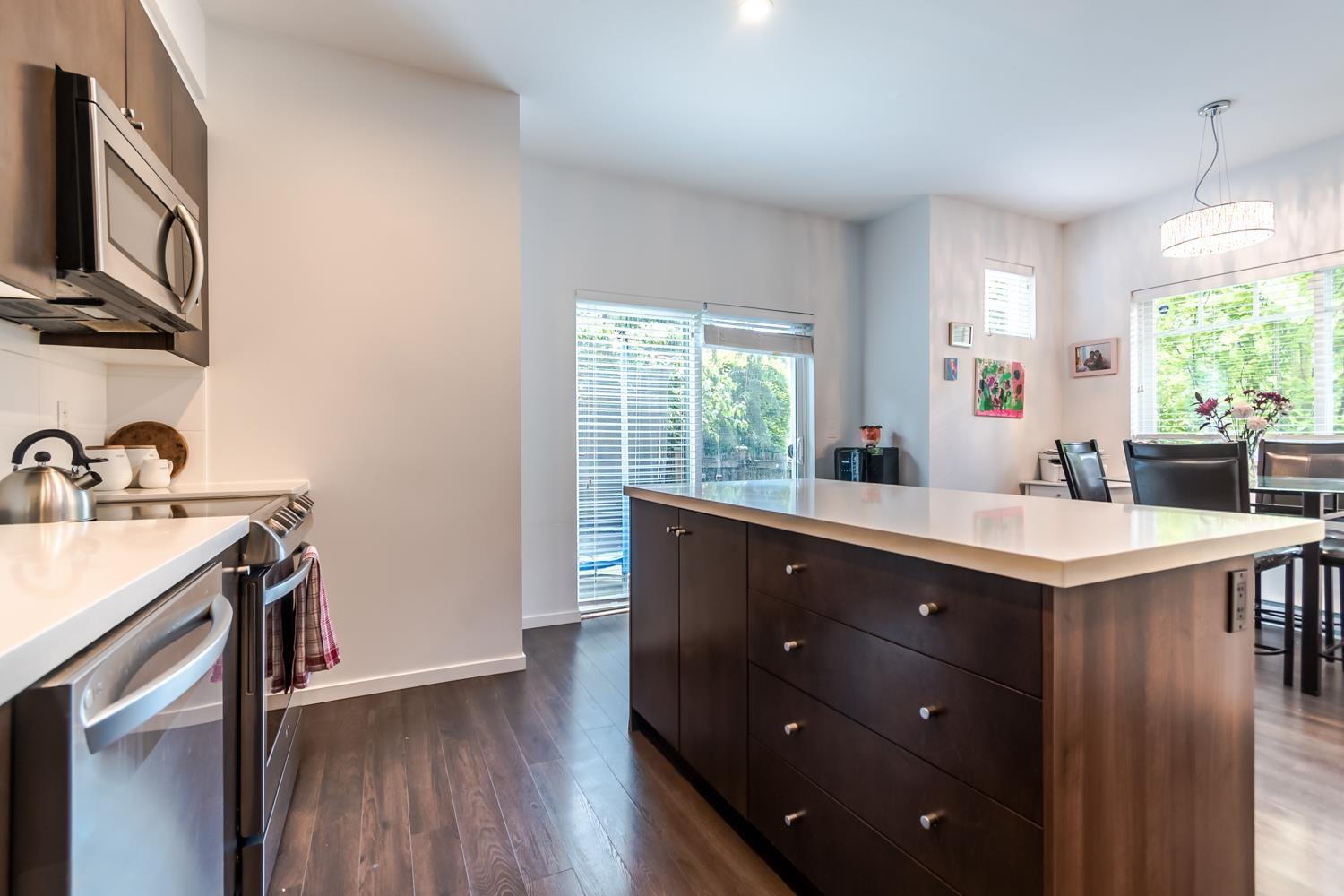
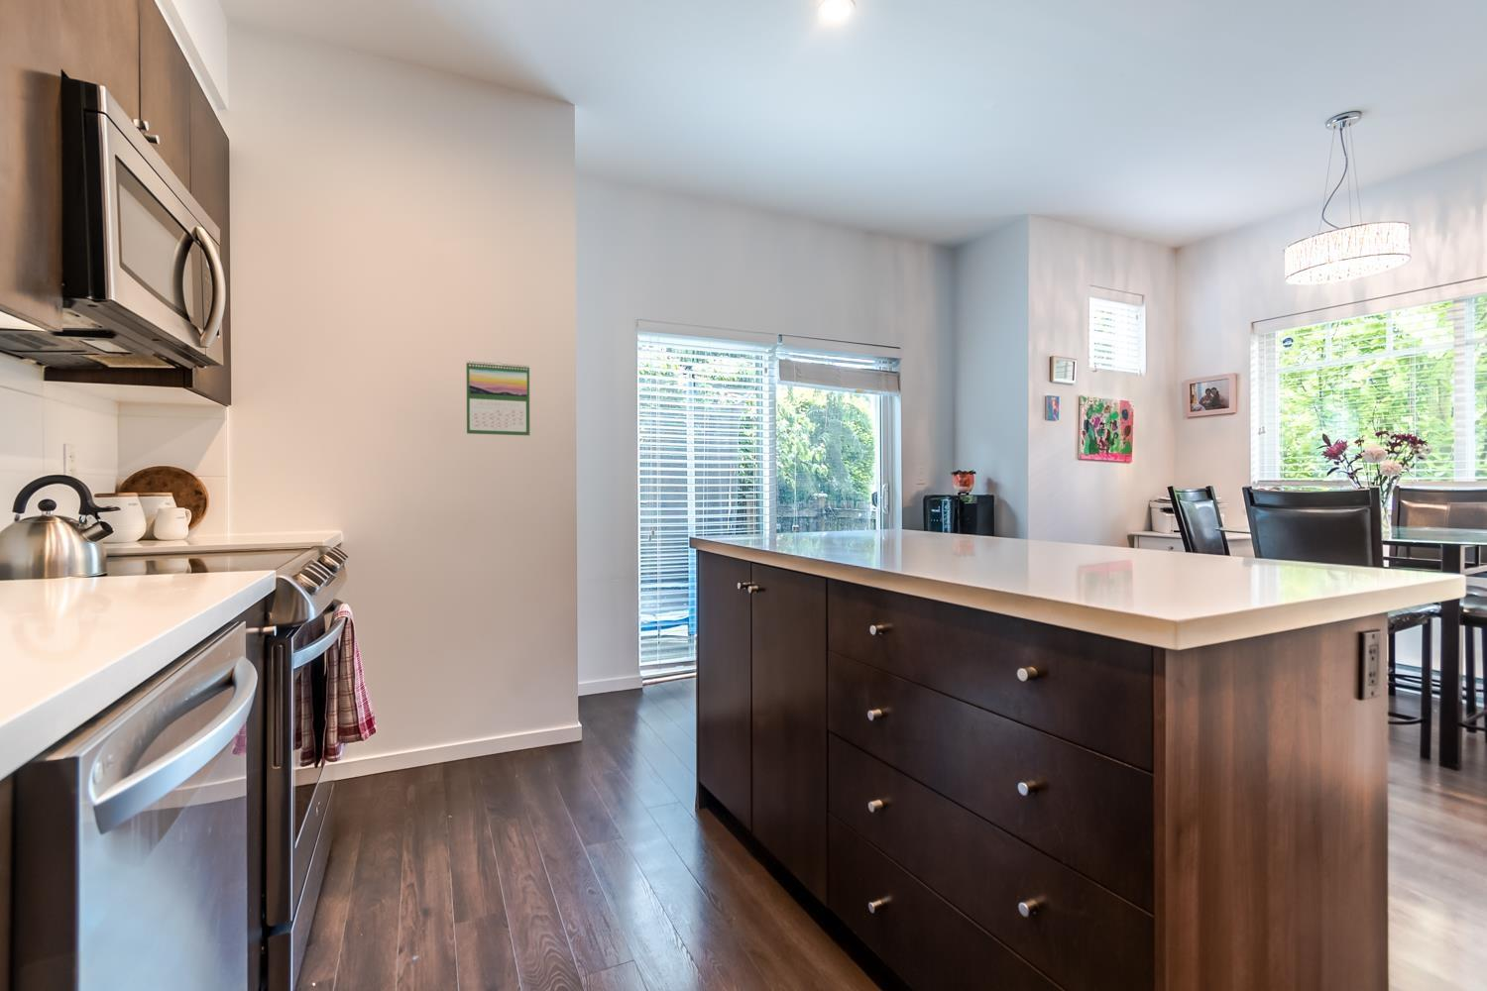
+ calendar [466,359,530,437]
